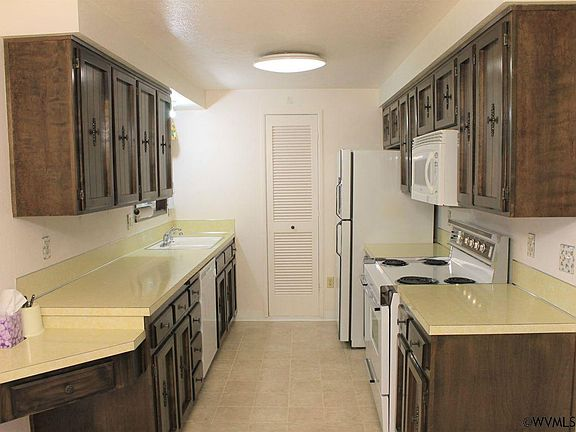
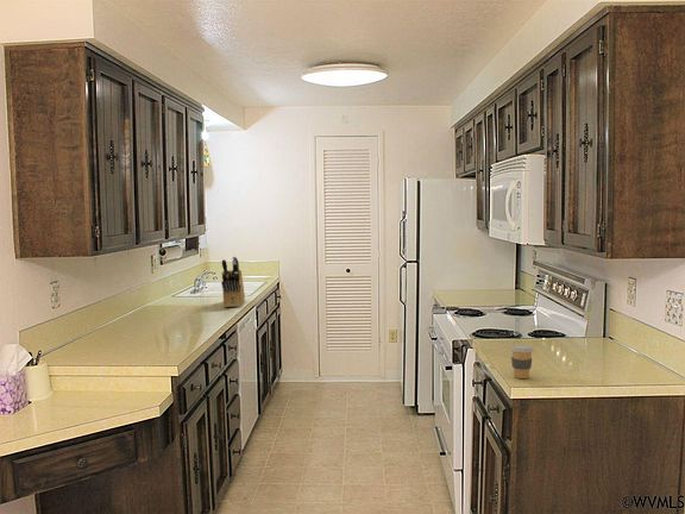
+ knife block [220,256,246,308]
+ coffee cup [509,343,535,380]
